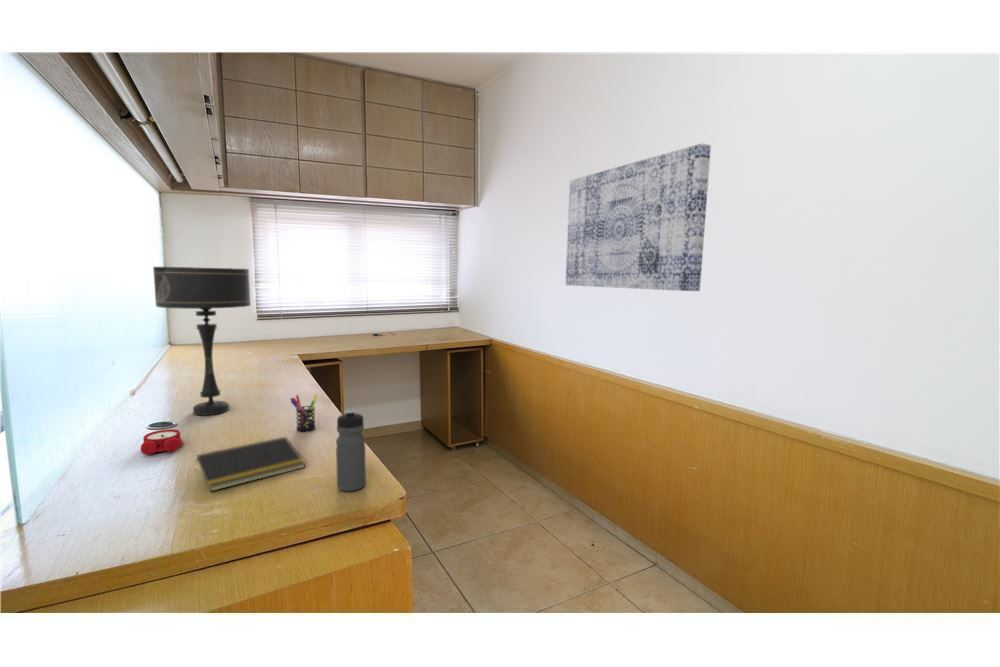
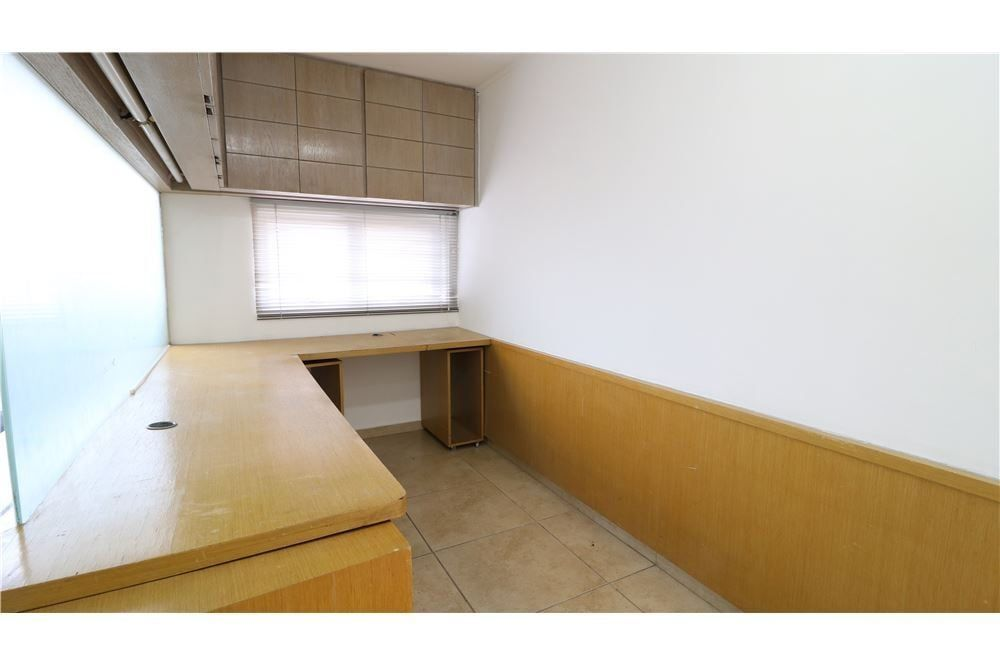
- pen holder [289,394,318,432]
- wall art [565,142,712,292]
- table lamp [152,266,251,416]
- water bottle [335,409,367,492]
- alarm clock [140,428,184,456]
- notepad [194,436,306,492]
